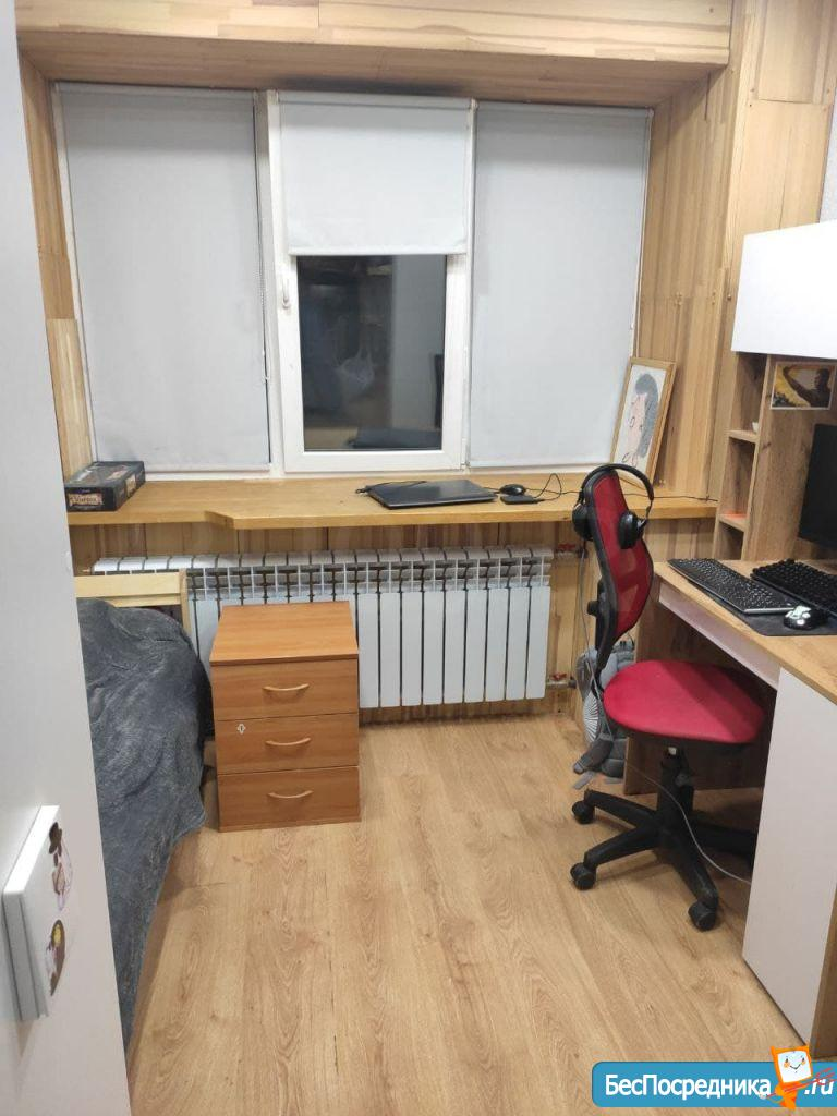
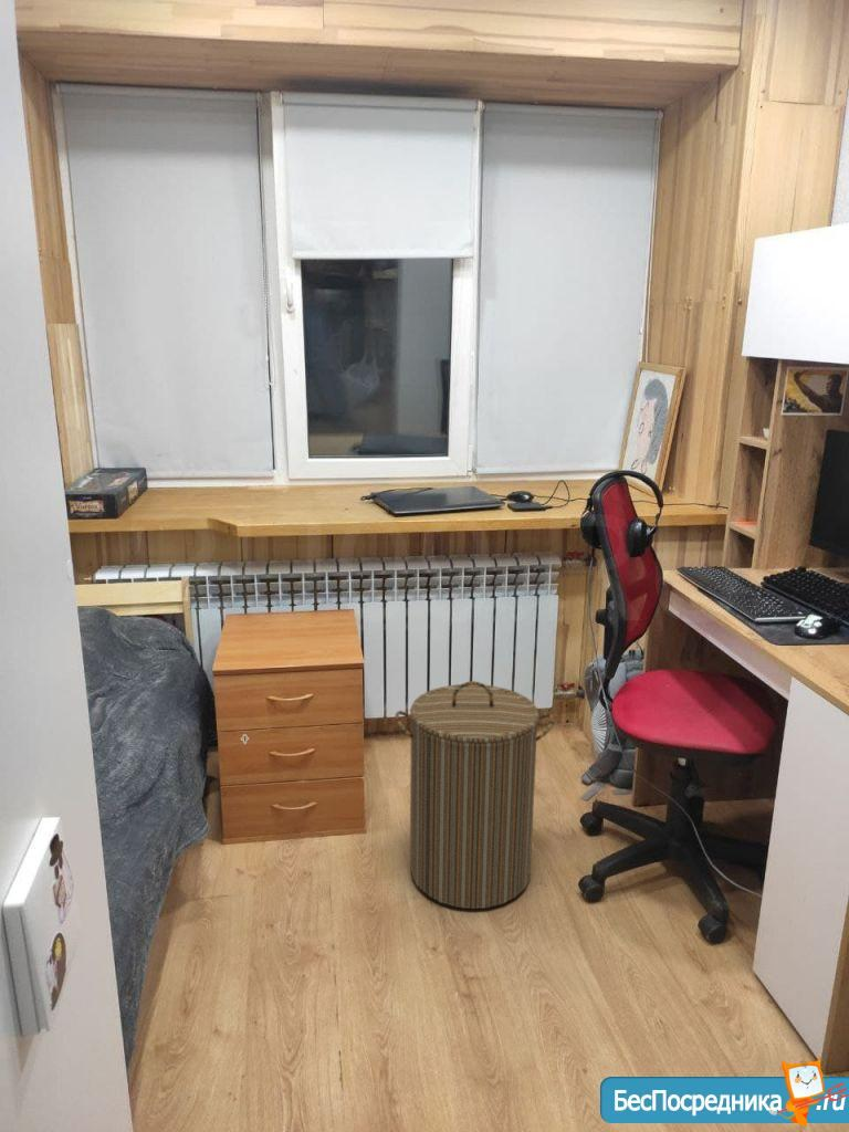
+ laundry hamper [395,680,555,910]
